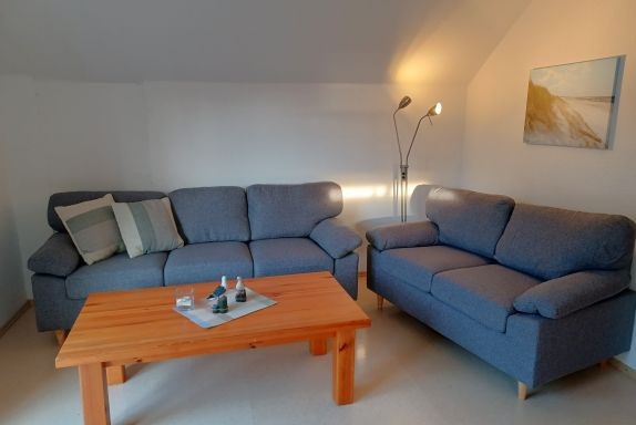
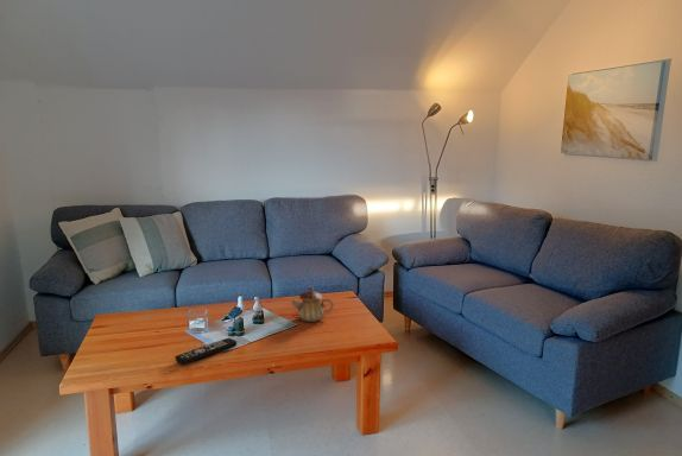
+ remote control [173,337,238,366]
+ teapot [291,286,335,323]
